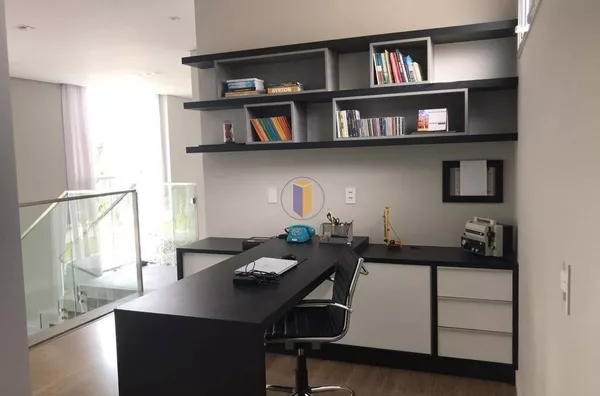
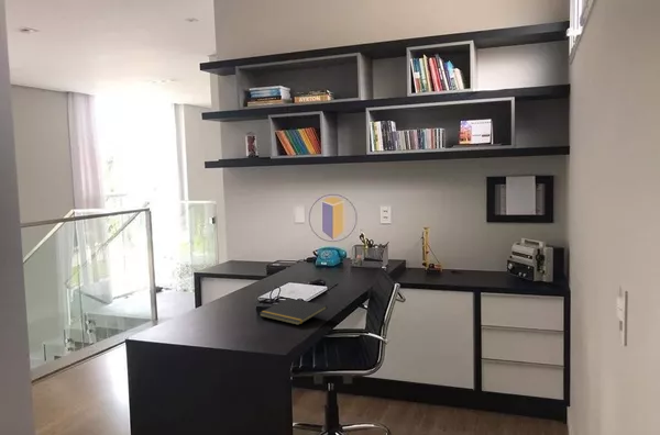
+ notepad [258,298,328,326]
